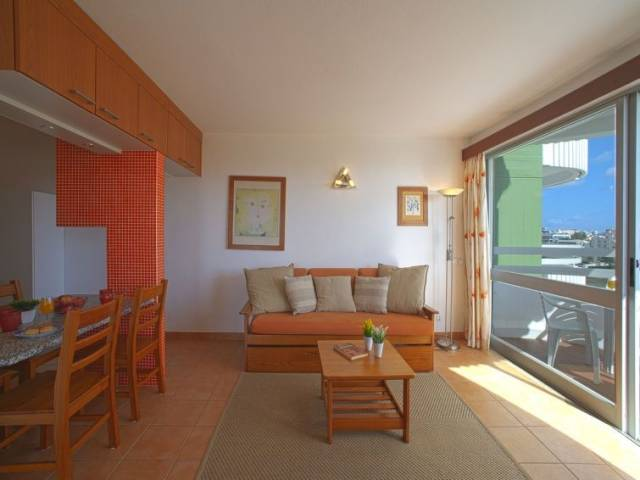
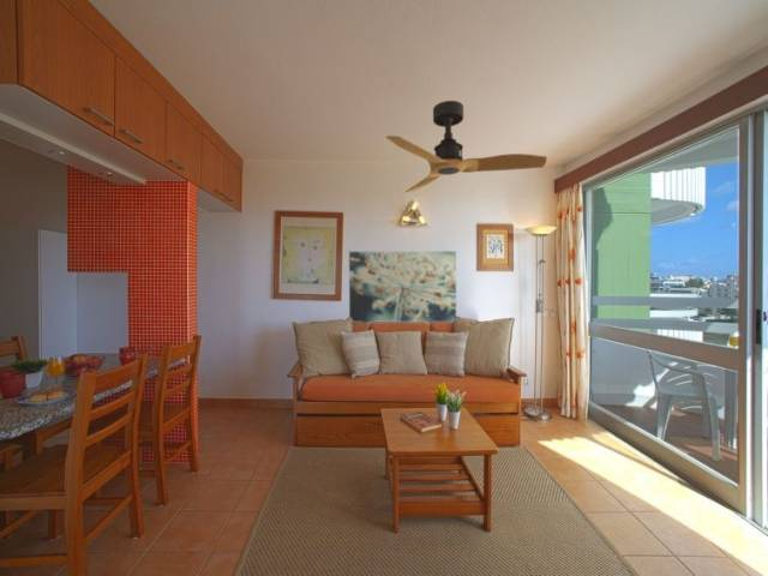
+ wall art [348,251,457,324]
+ ceiling fan [385,100,548,194]
